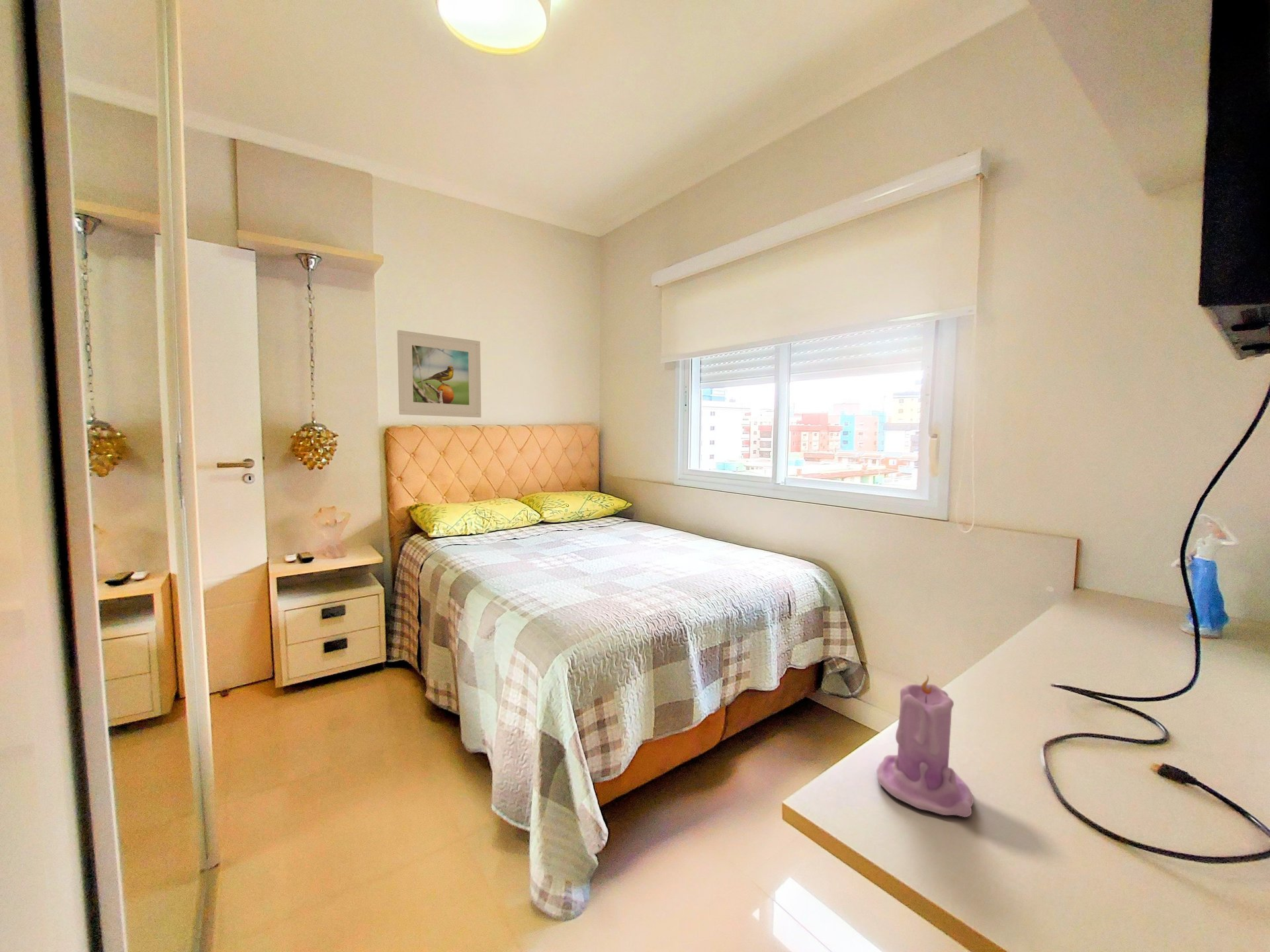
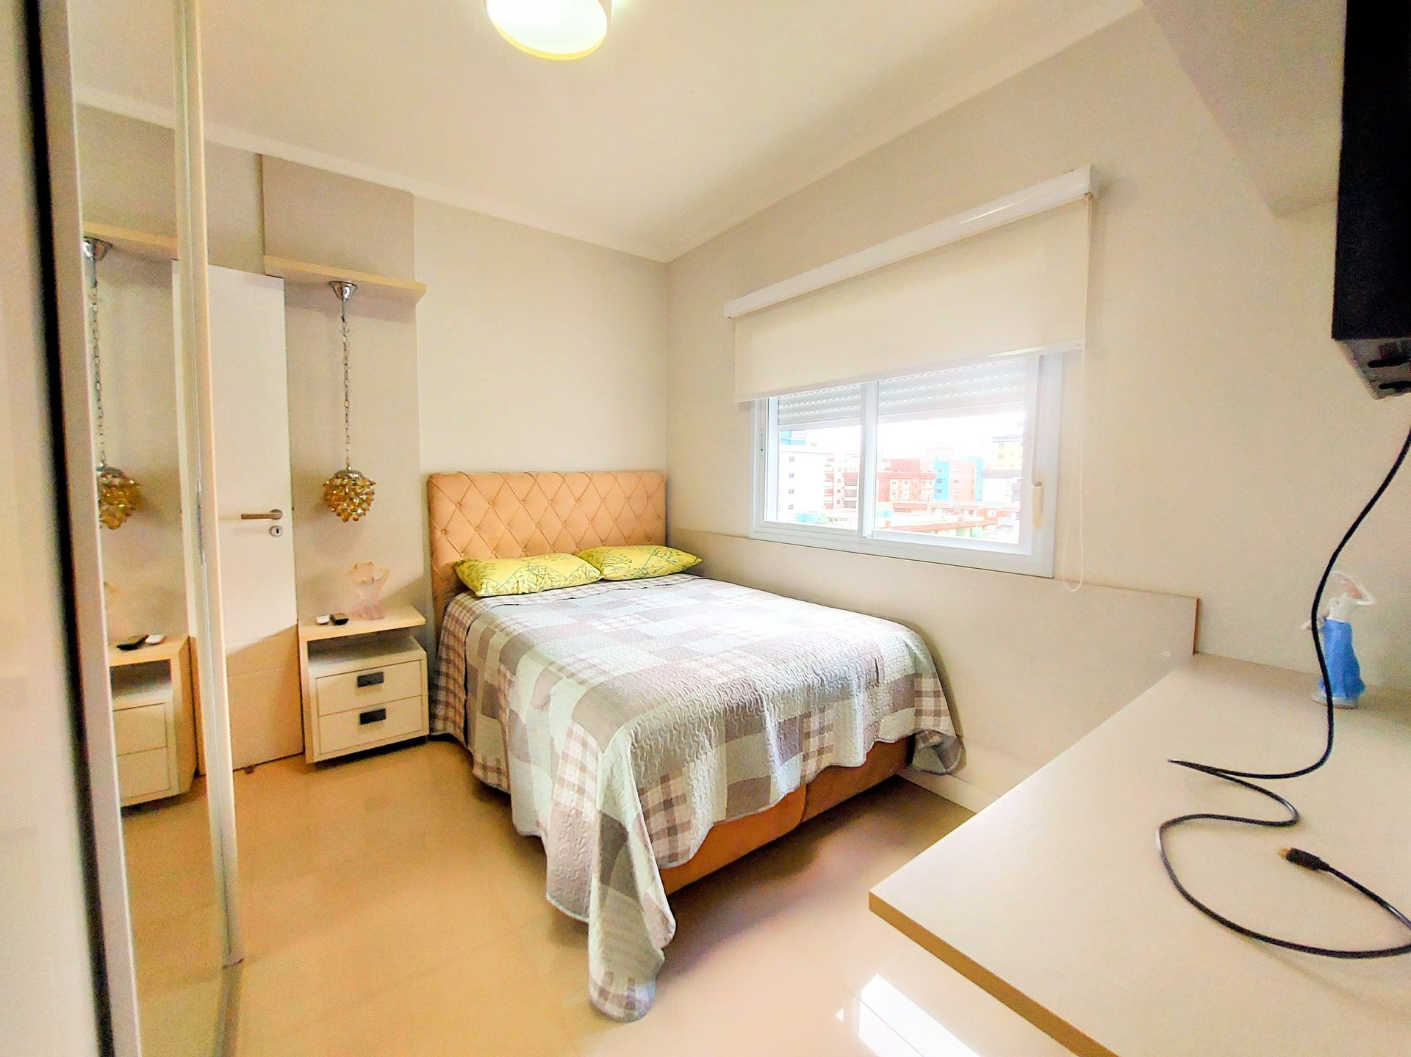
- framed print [397,329,482,418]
- candle [876,674,974,818]
